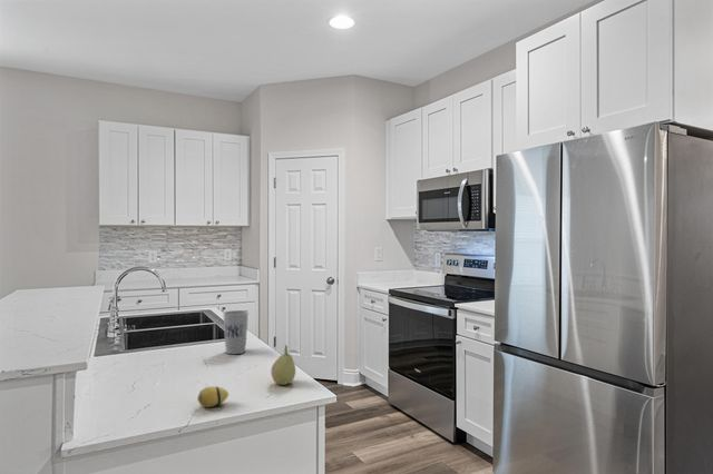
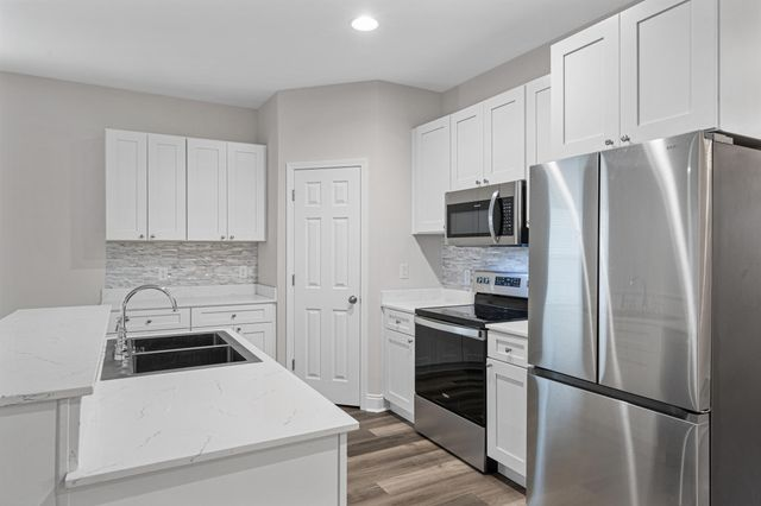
- fruit [270,344,296,386]
- cup [222,309,250,355]
- decorative egg [196,386,229,408]
